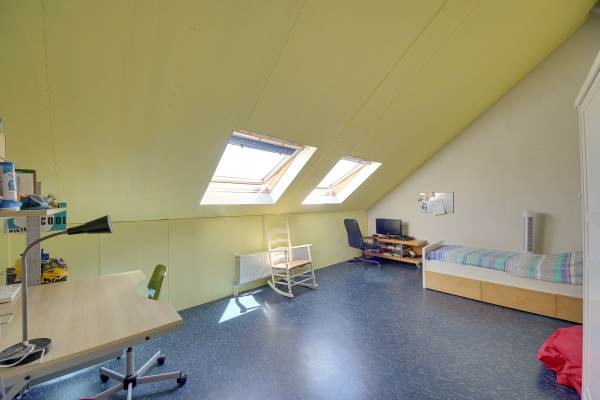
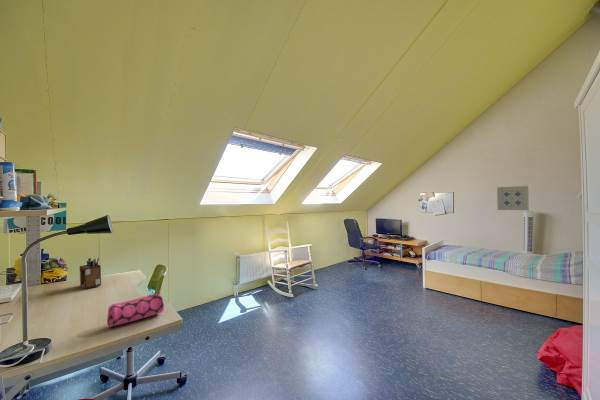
+ wall art [496,185,530,211]
+ desk organizer [79,256,102,290]
+ pencil case [106,290,165,328]
